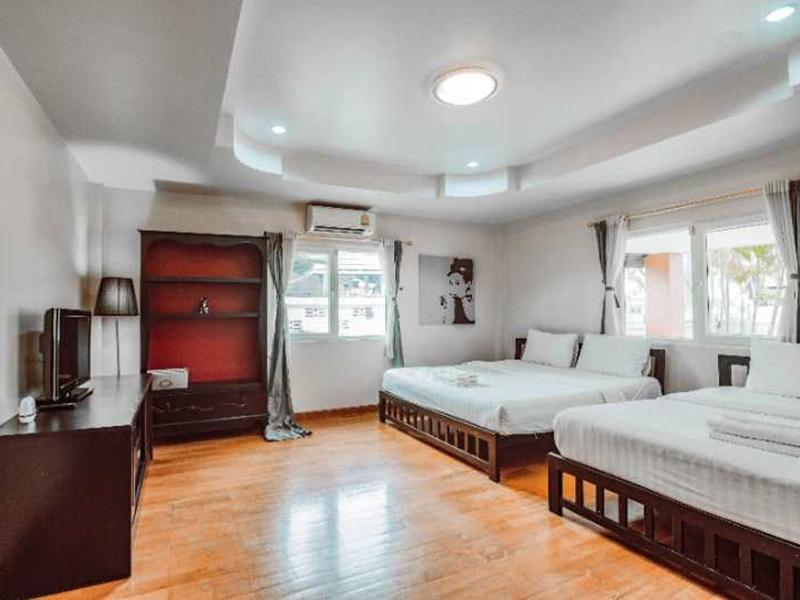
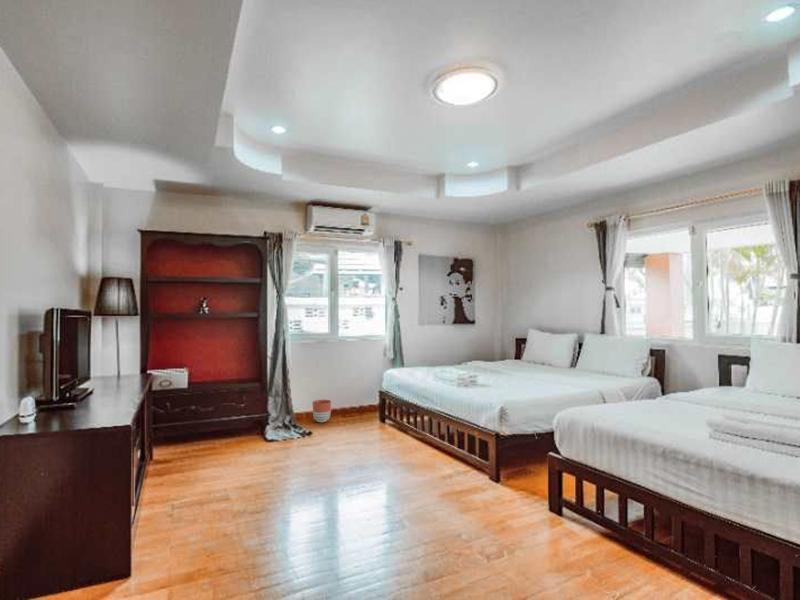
+ planter [311,399,332,423]
